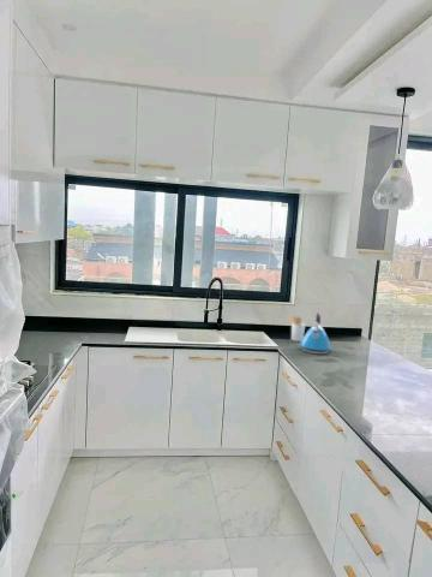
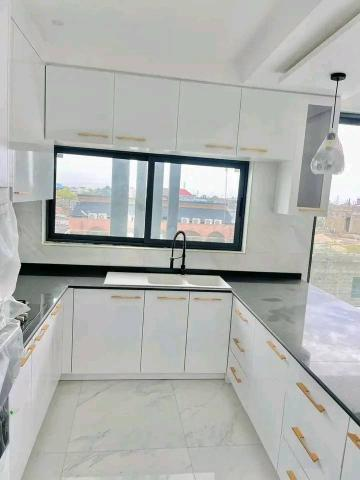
- utensil holder [284,314,306,343]
- kettle [299,311,332,355]
